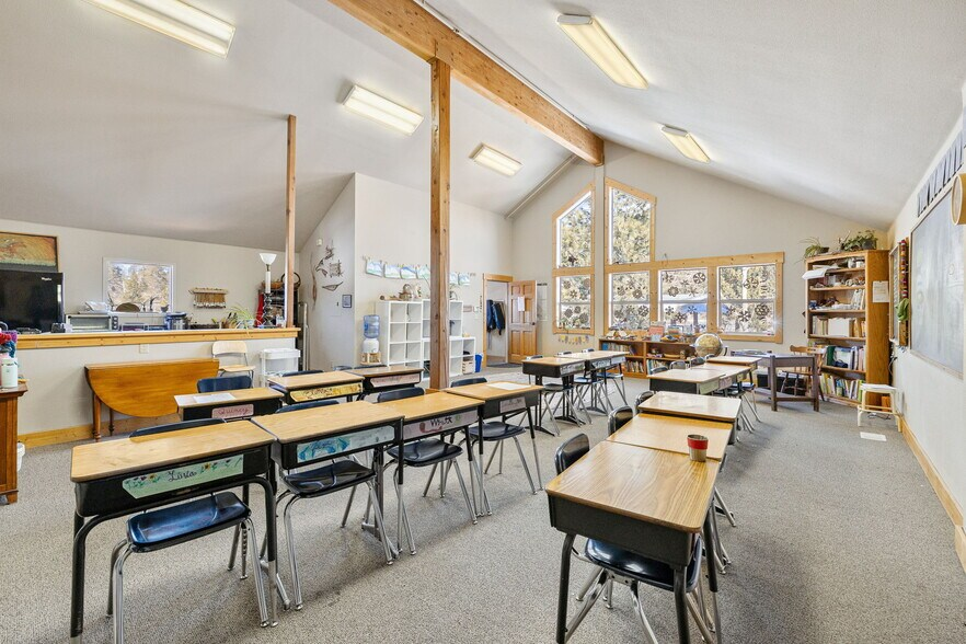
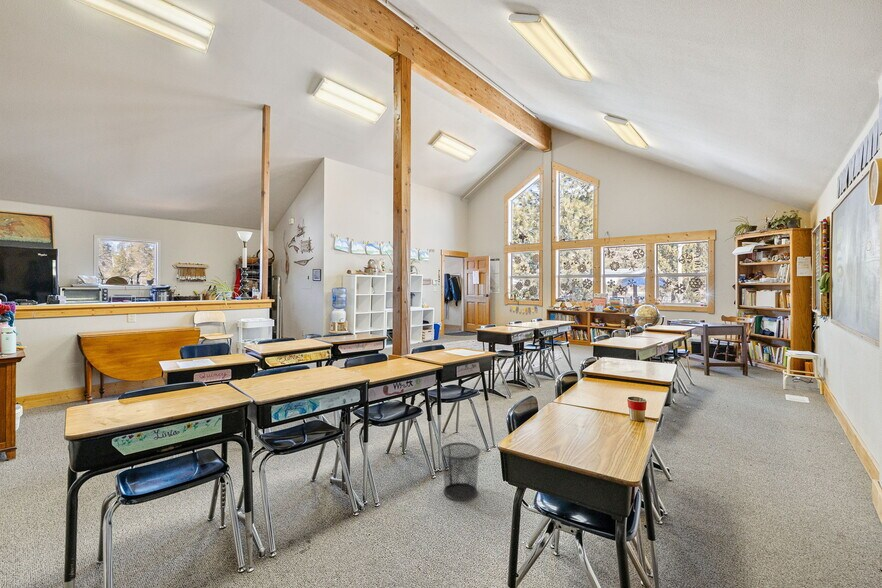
+ waste bin [440,442,481,502]
